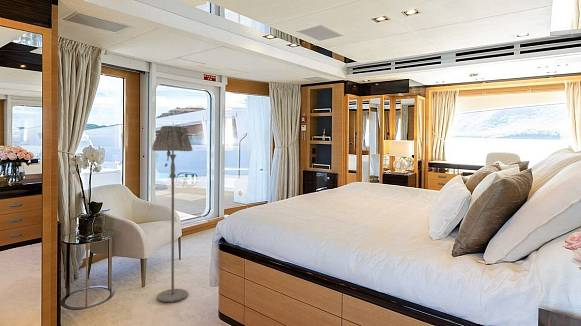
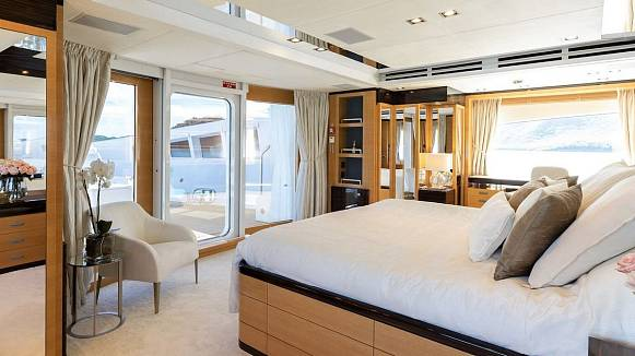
- floor lamp [151,125,193,303]
